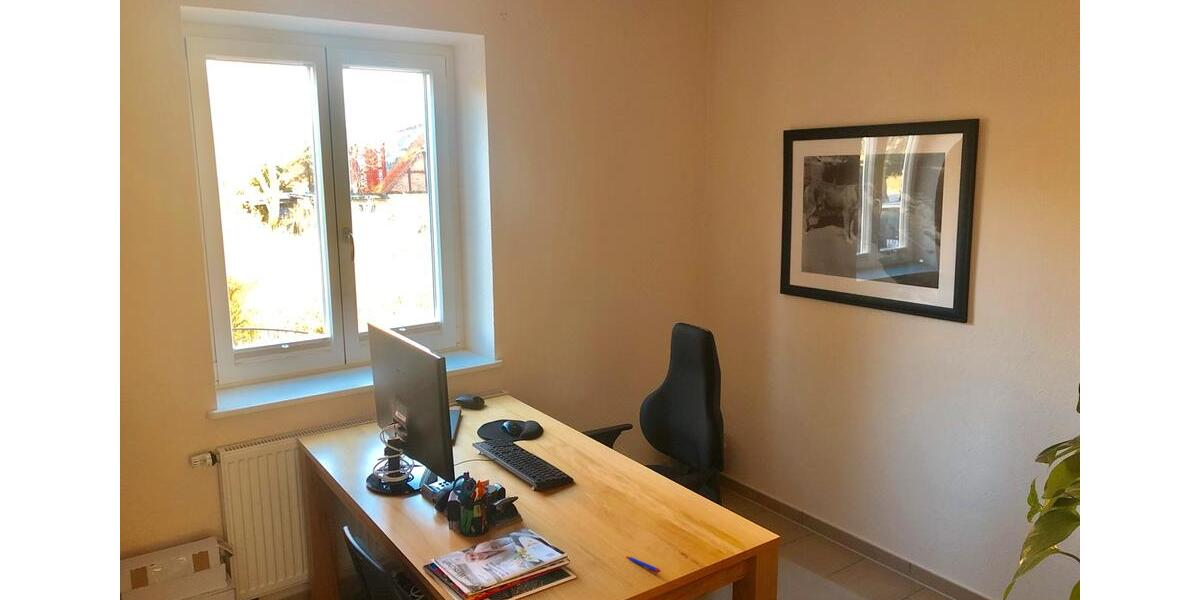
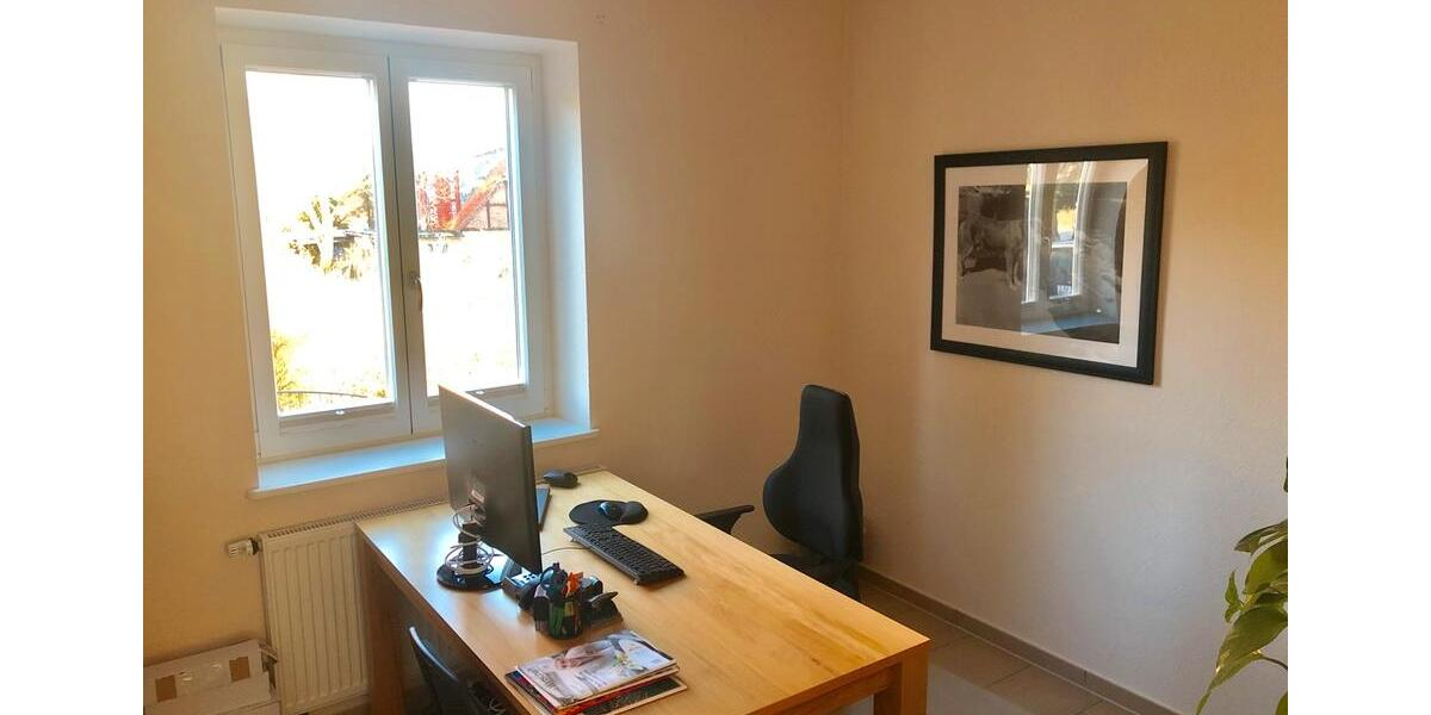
- pen [625,555,662,574]
